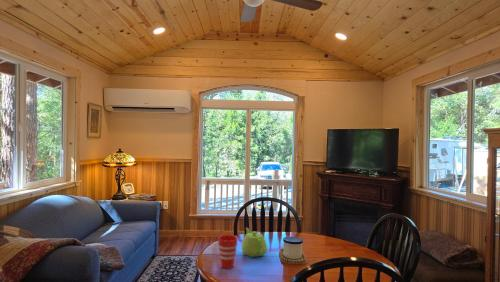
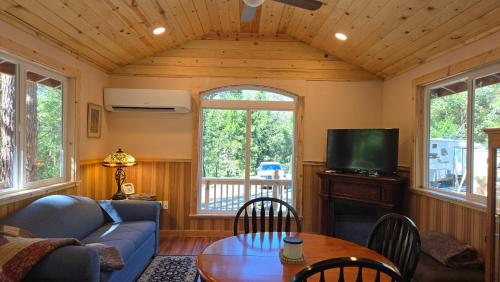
- teapot [241,226,268,258]
- cup [217,234,239,269]
